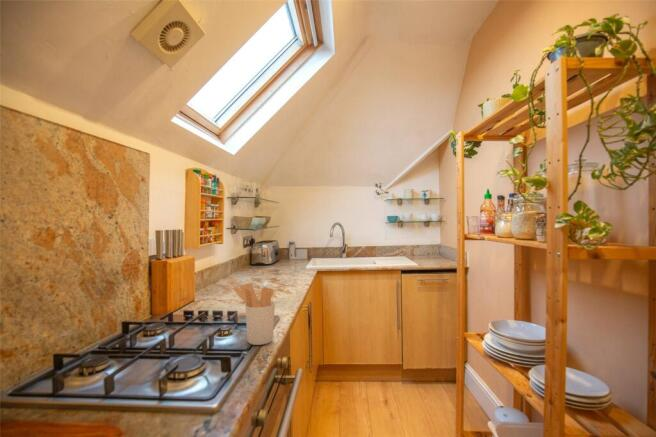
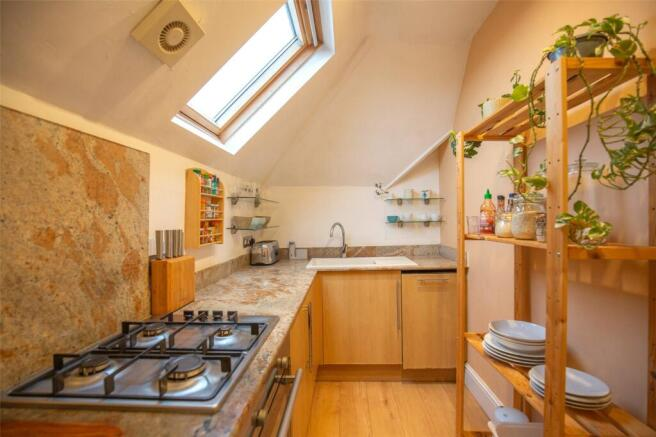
- utensil holder [232,283,276,346]
